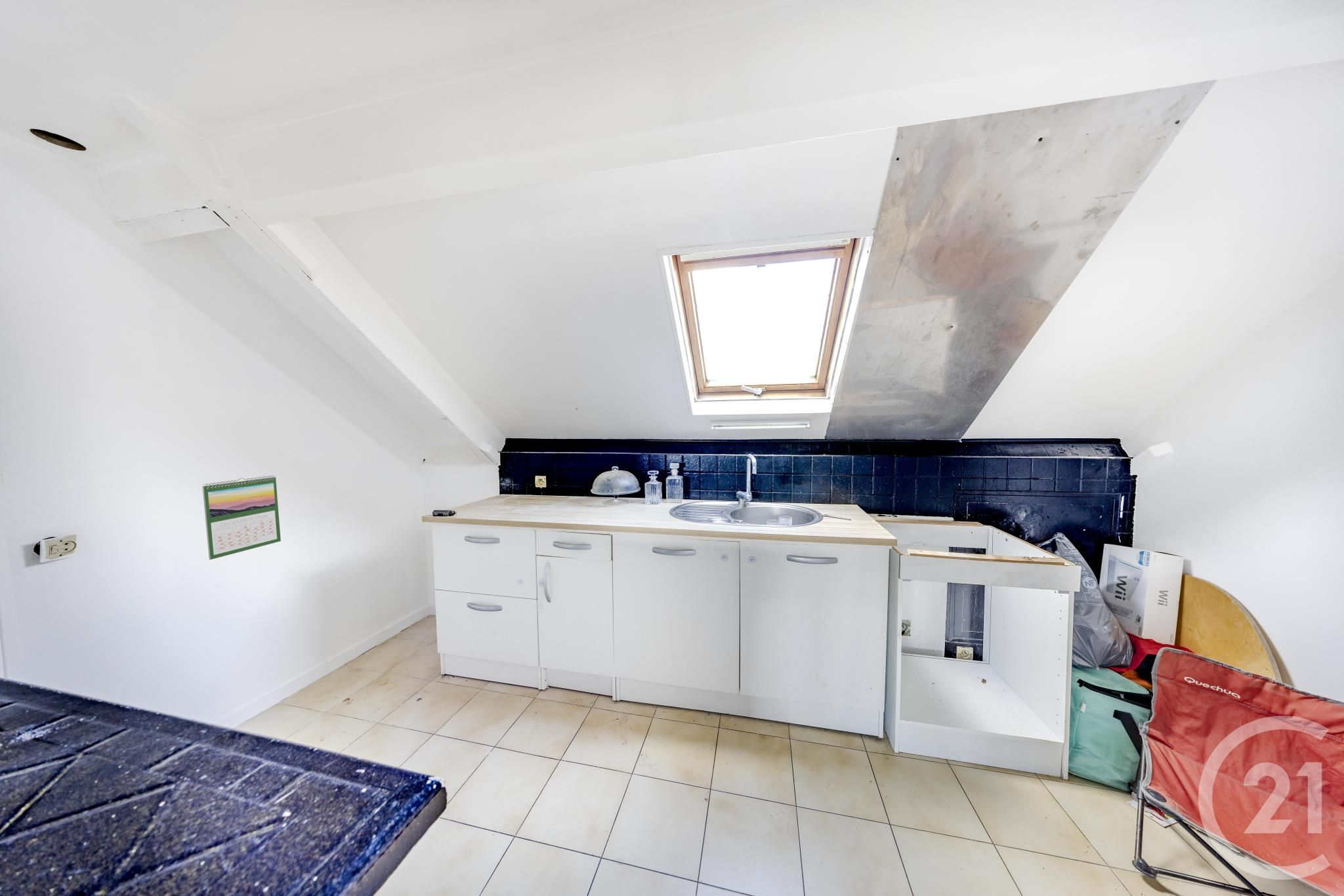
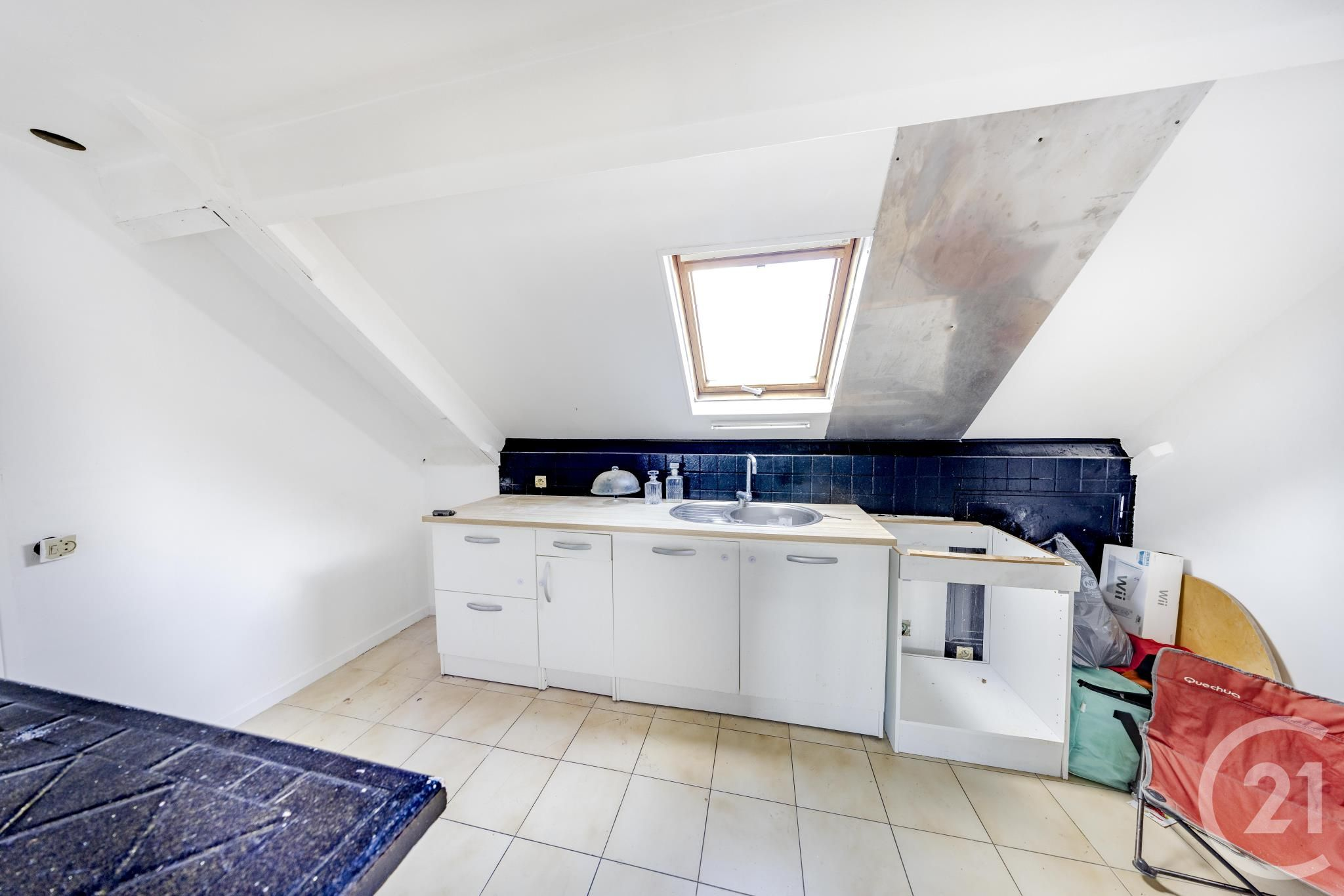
- calendar [202,475,282,560]
